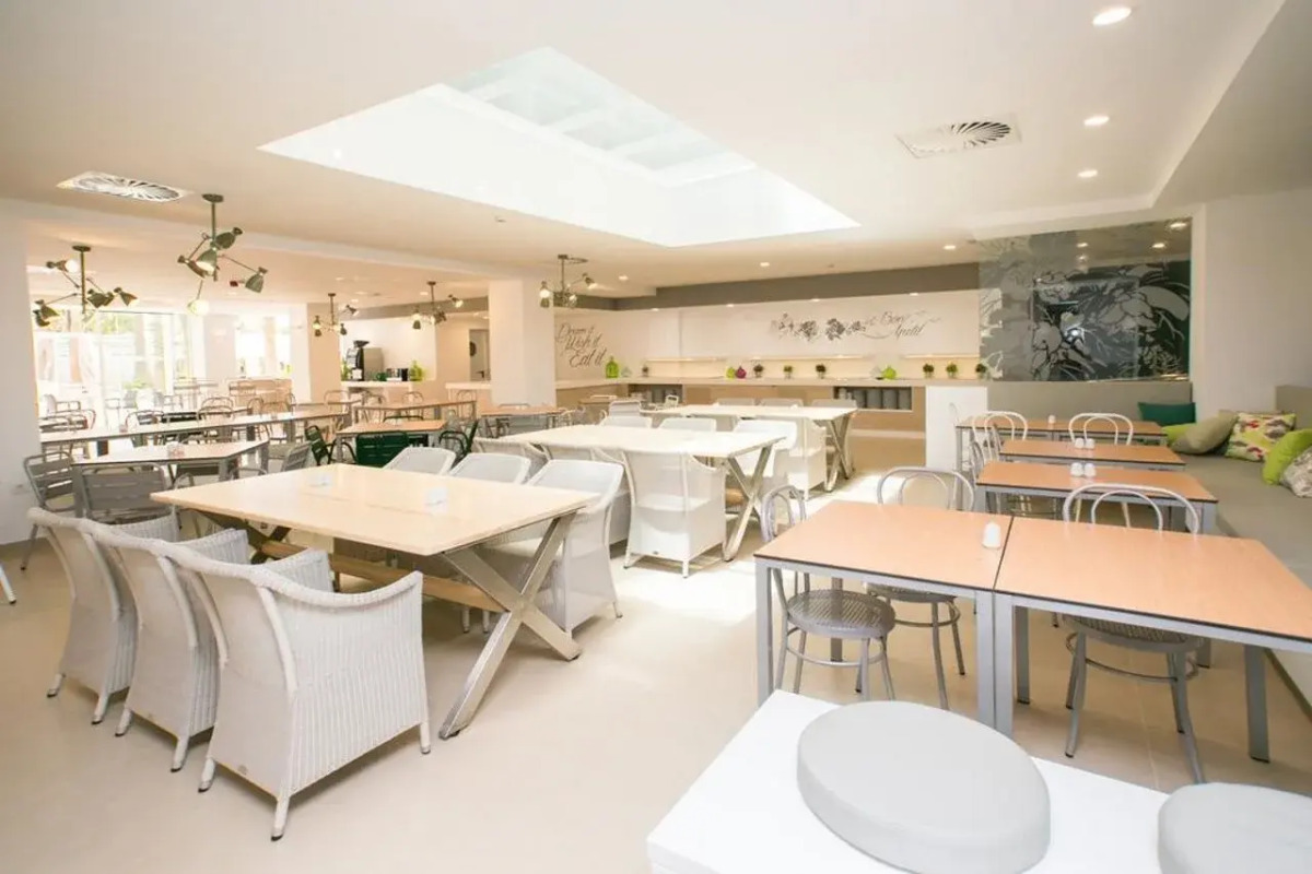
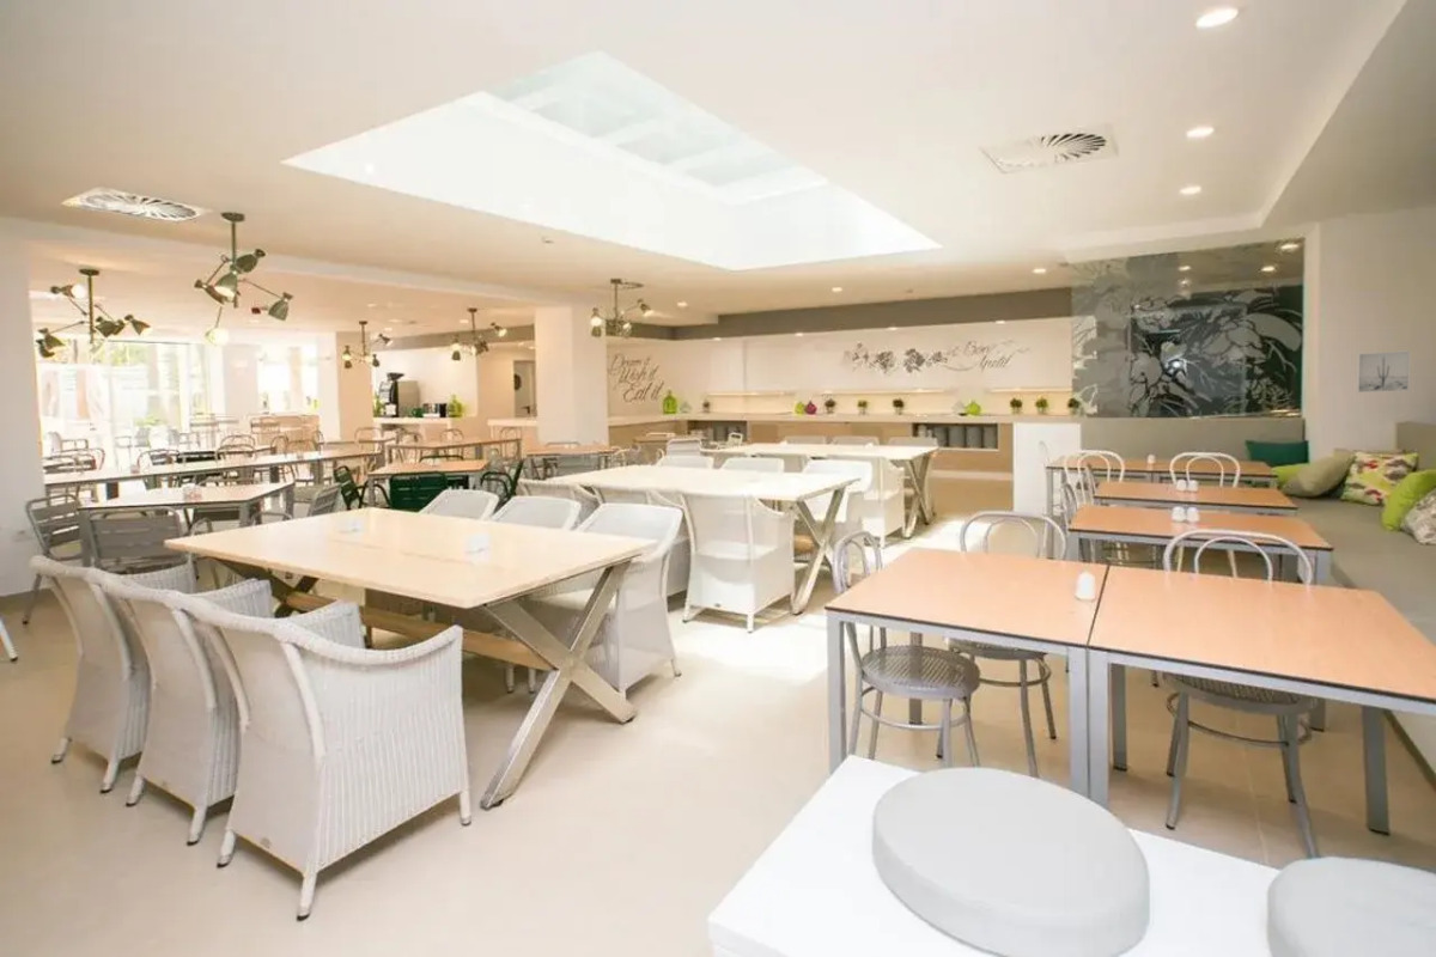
+ wall art [1356,349,1412,394]
